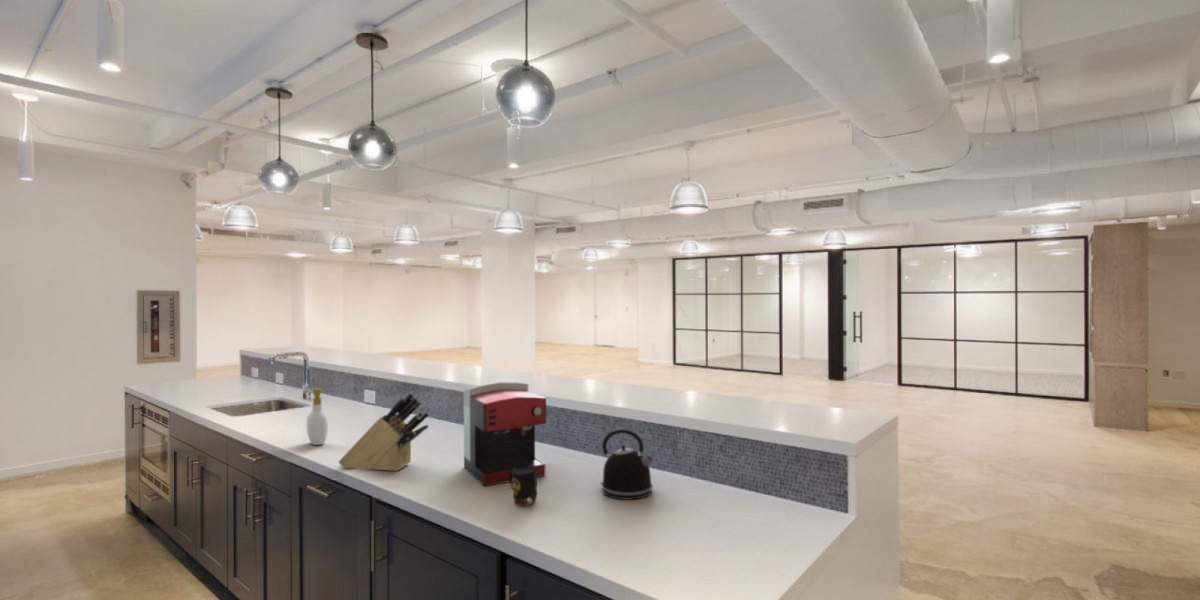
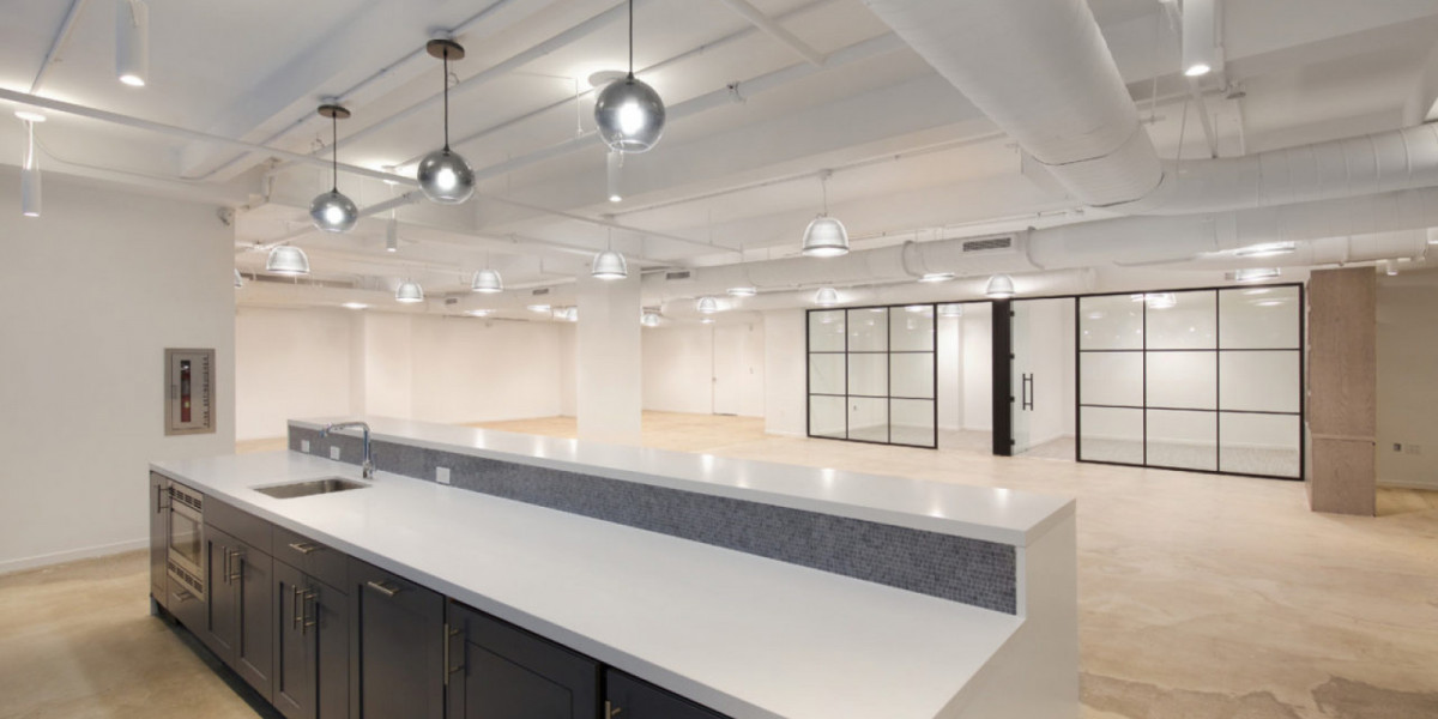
- mug [509,467,539,507]
- kettle [599,428,655,501]
- knife block [338,390,431,472]
- coffee maker [463,381,547,487]
- soap bottle [306,387,329,446]
